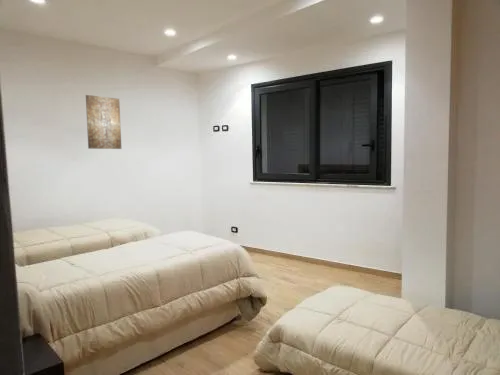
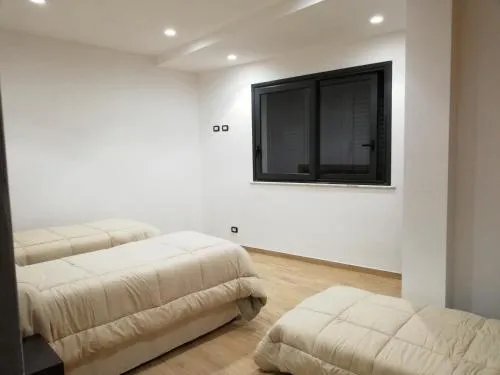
- wall art [85,94,122,150]
